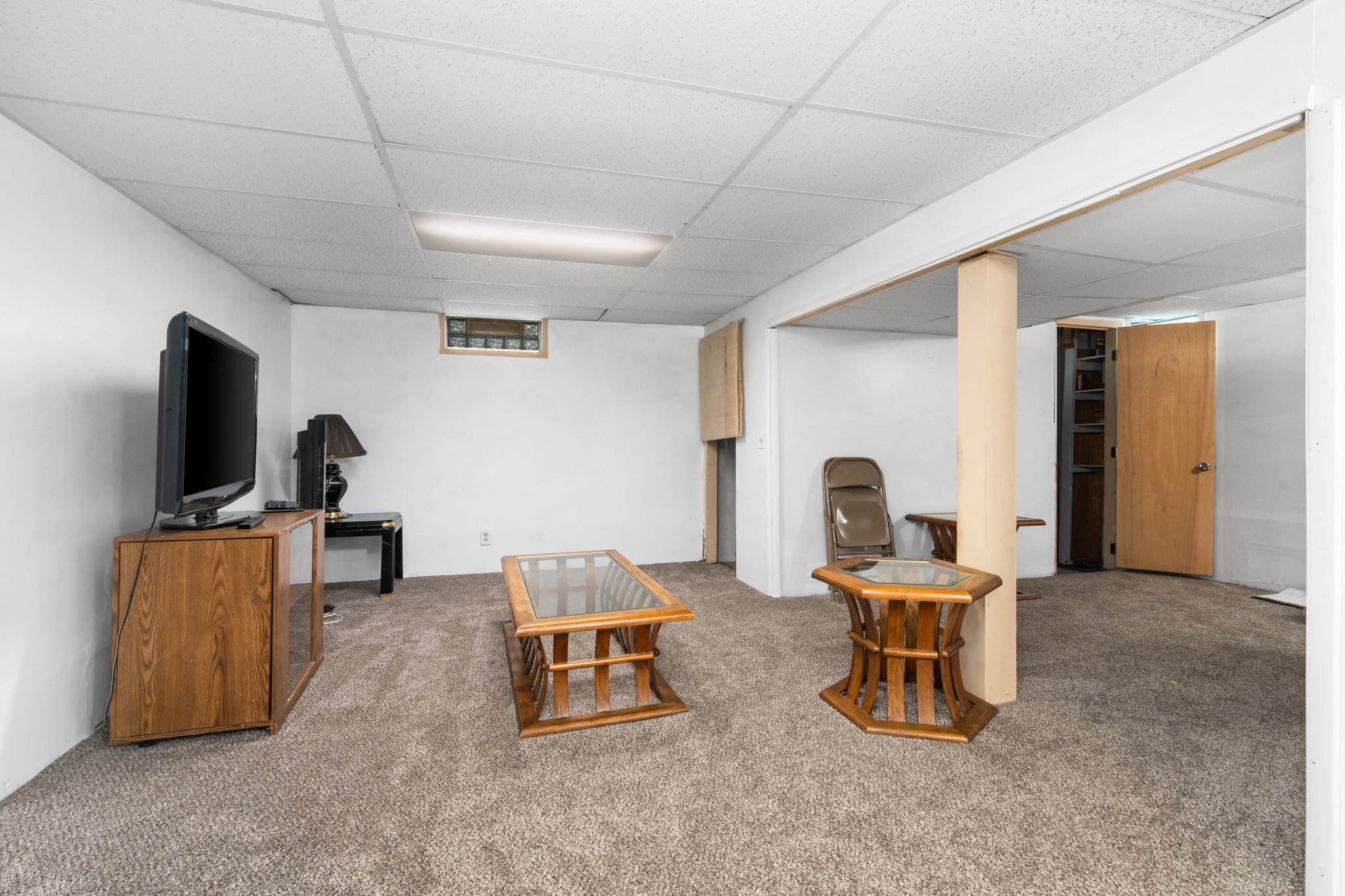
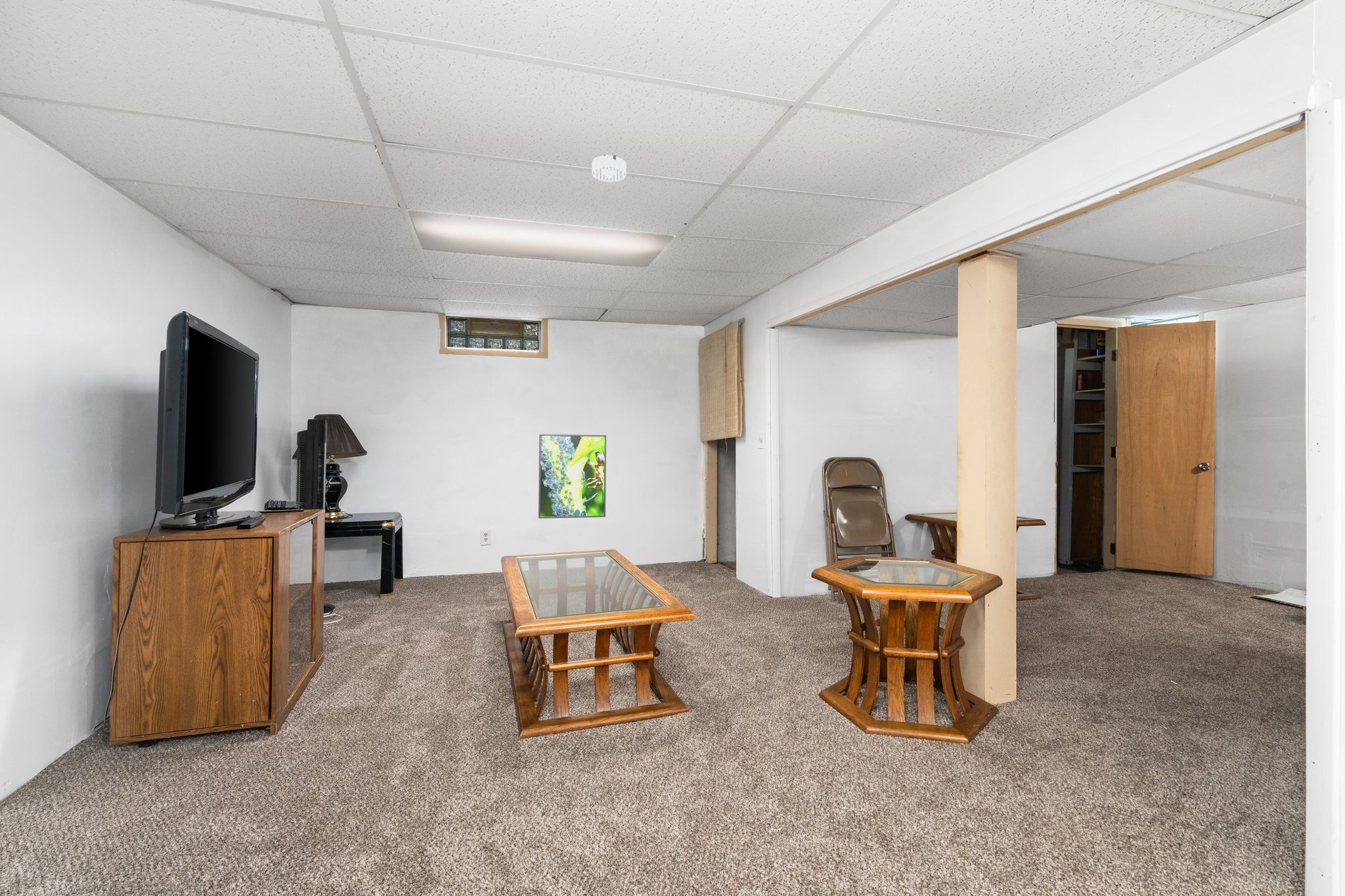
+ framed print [538,433,607,519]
+ smoke detector [591,154,627,182]
